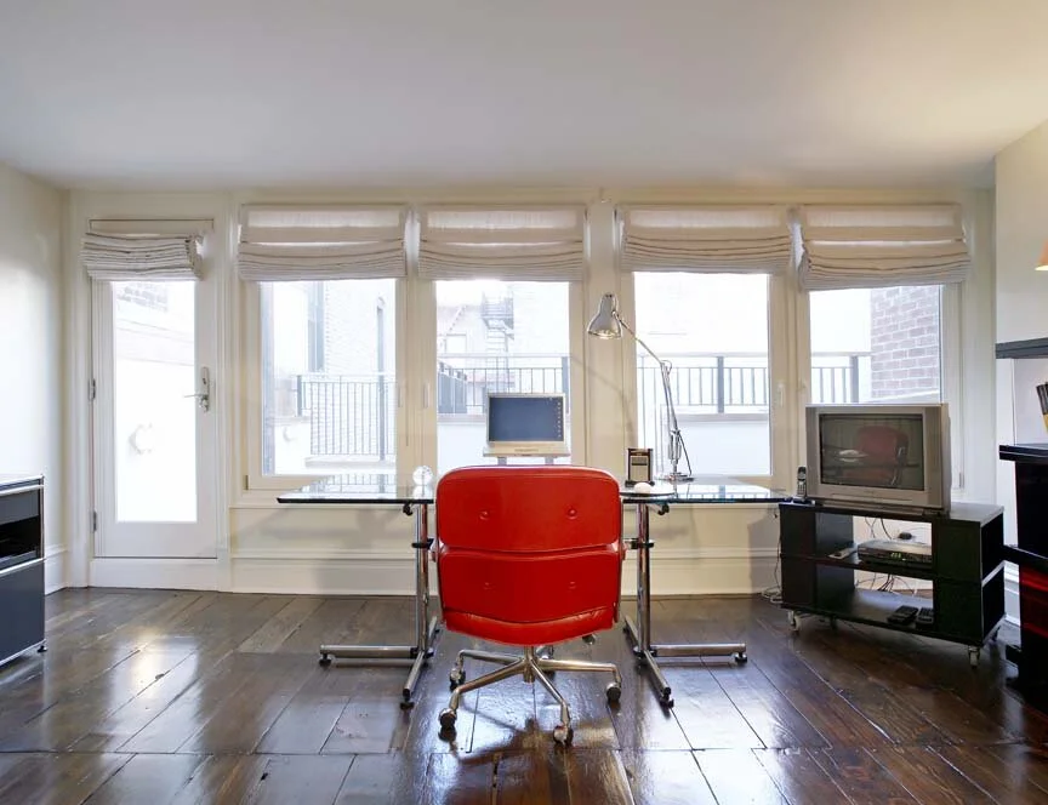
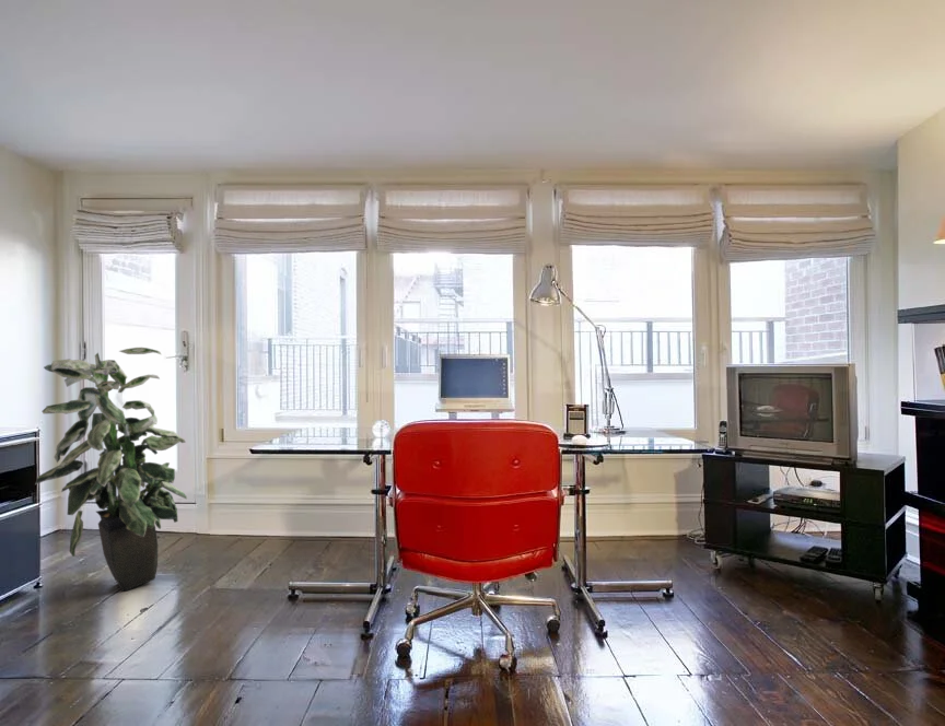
+ indoor plant [34,347,188,593]
